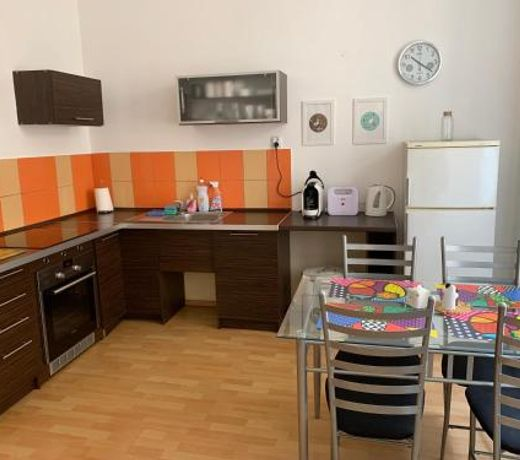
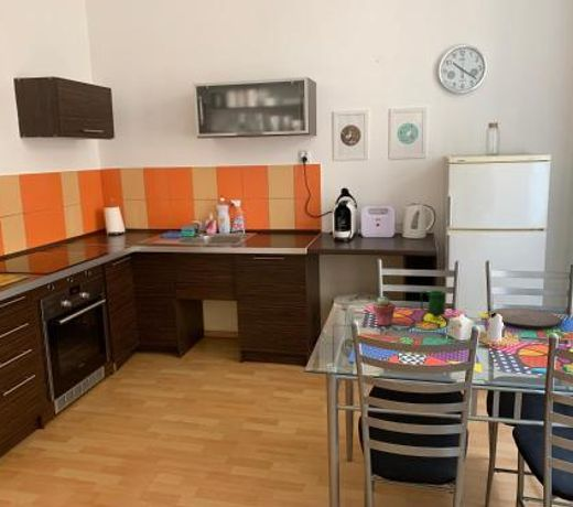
+ potted succulent [371,295,397,327]
+ plate [487,308,563,328]
+ mug [420,290,446,320]
